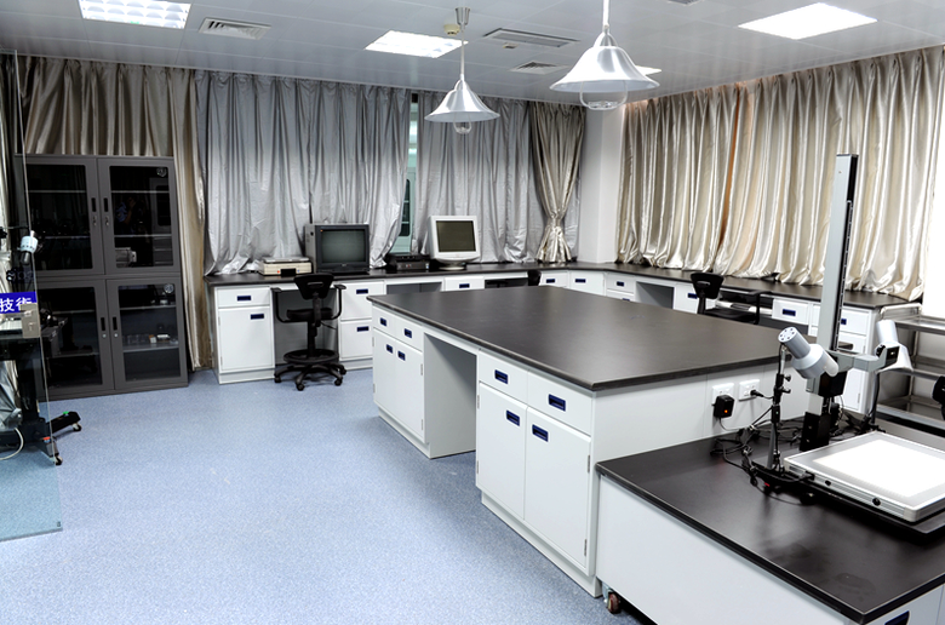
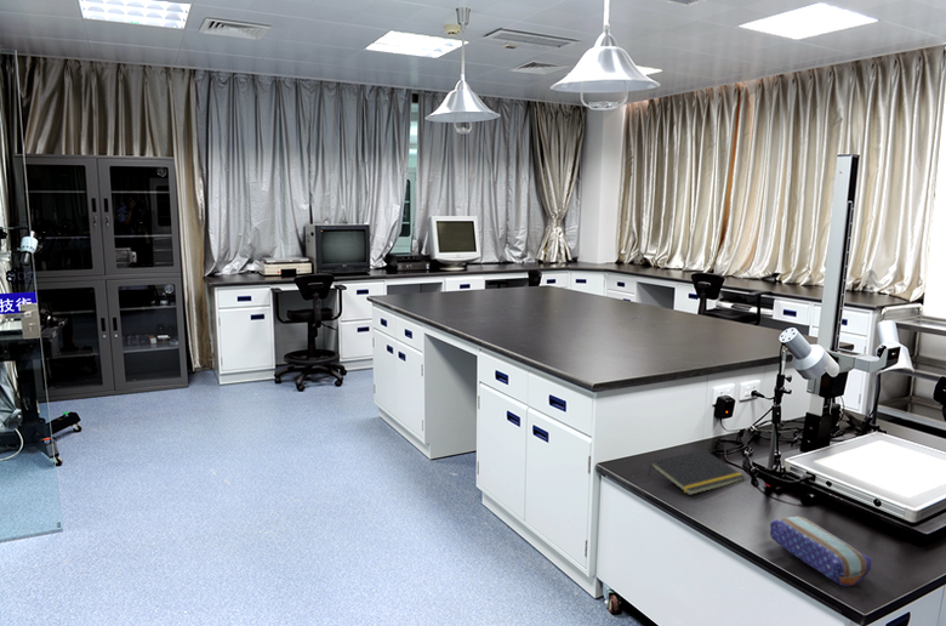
+ pencil case [769,514,872,587]
+ notepad [648,449,746,496]
